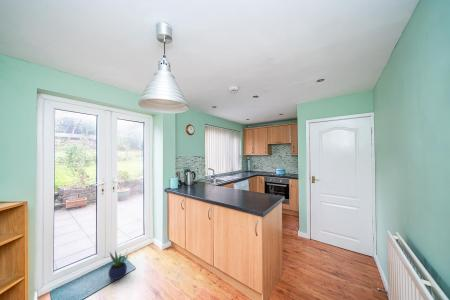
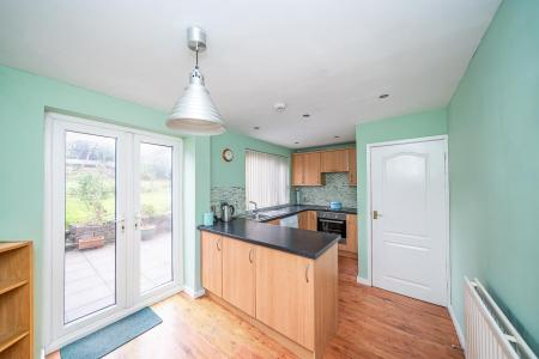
- potted plant [107,248,129,281]
